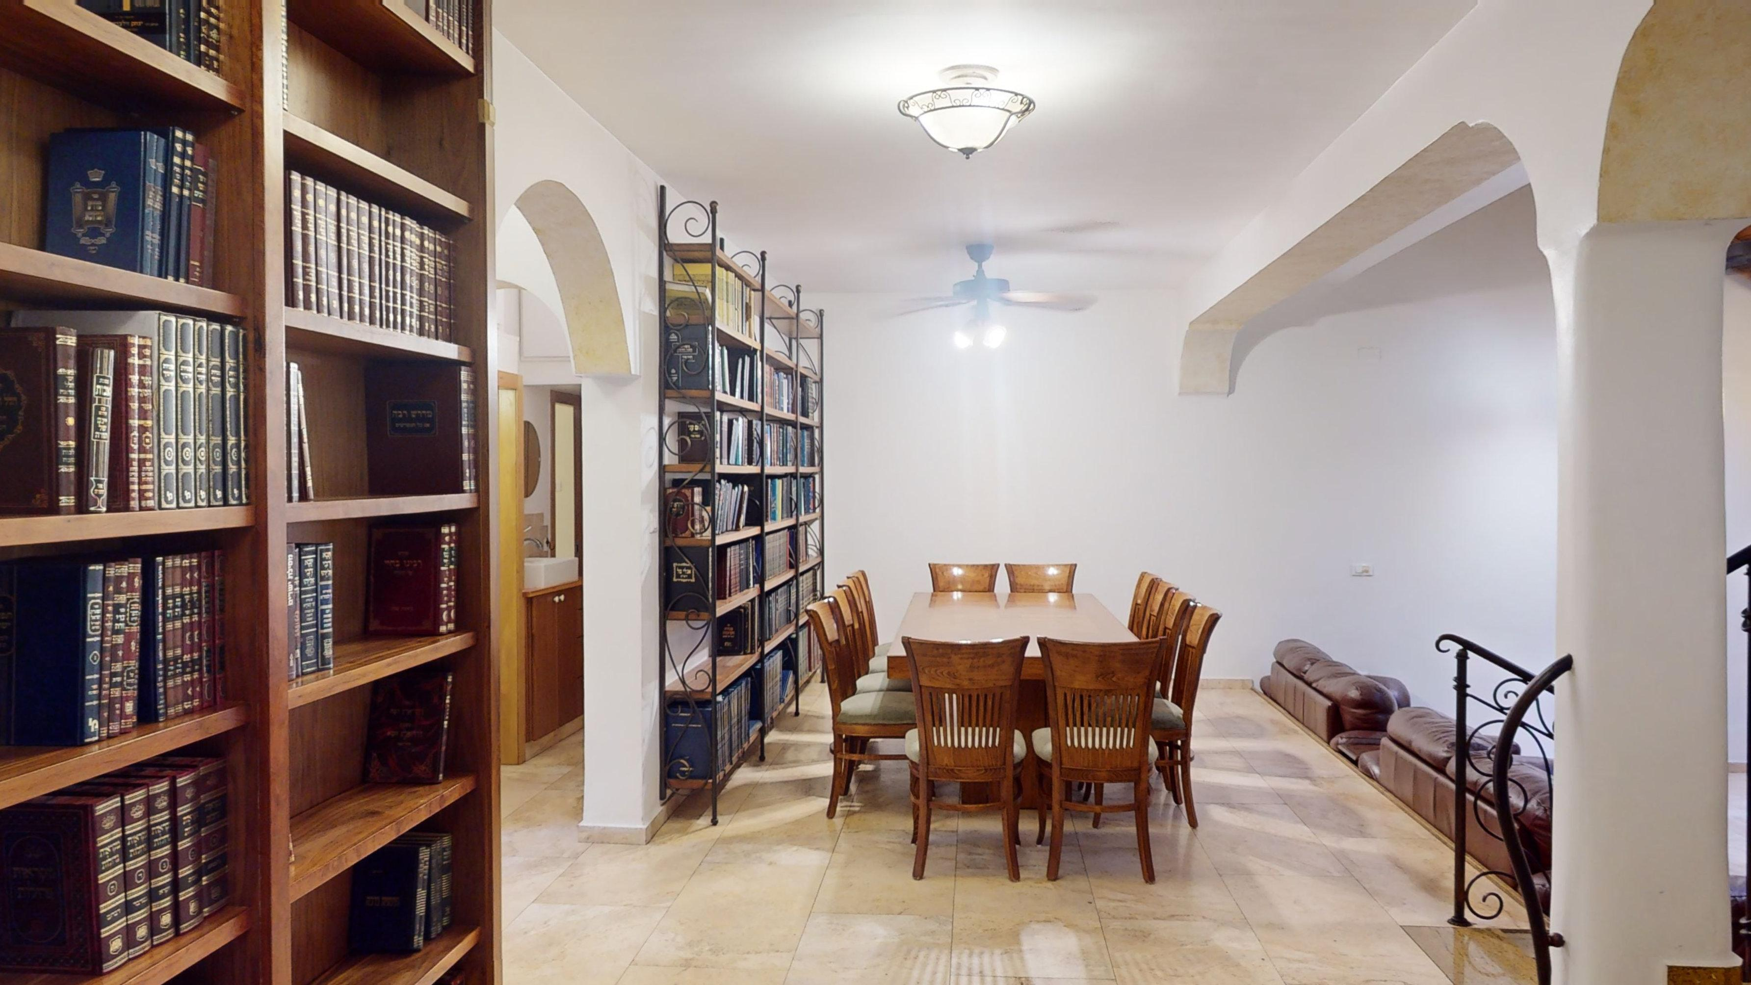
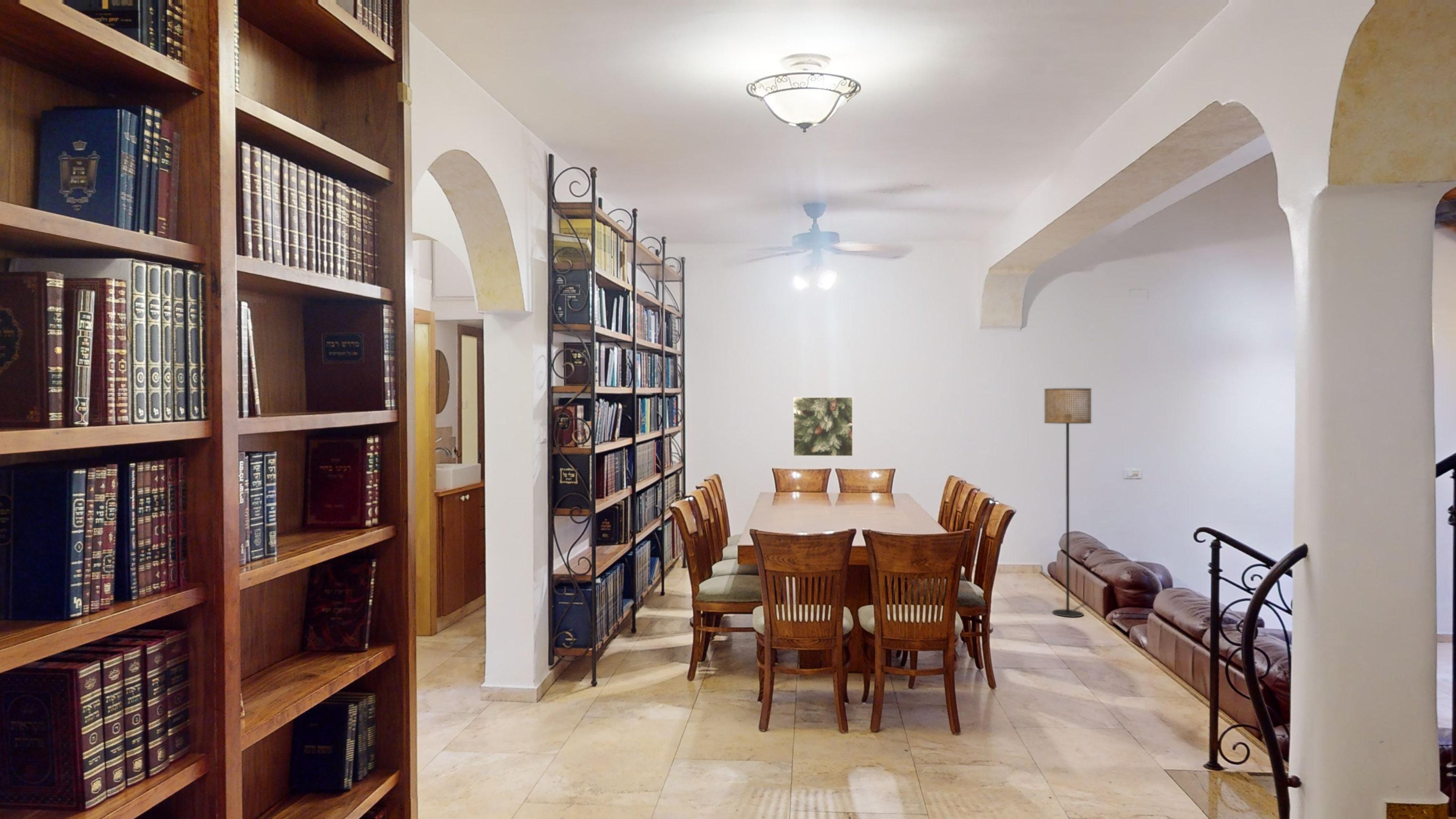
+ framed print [793,396,853,457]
+ floor lamp [1044,388,1092,618]
